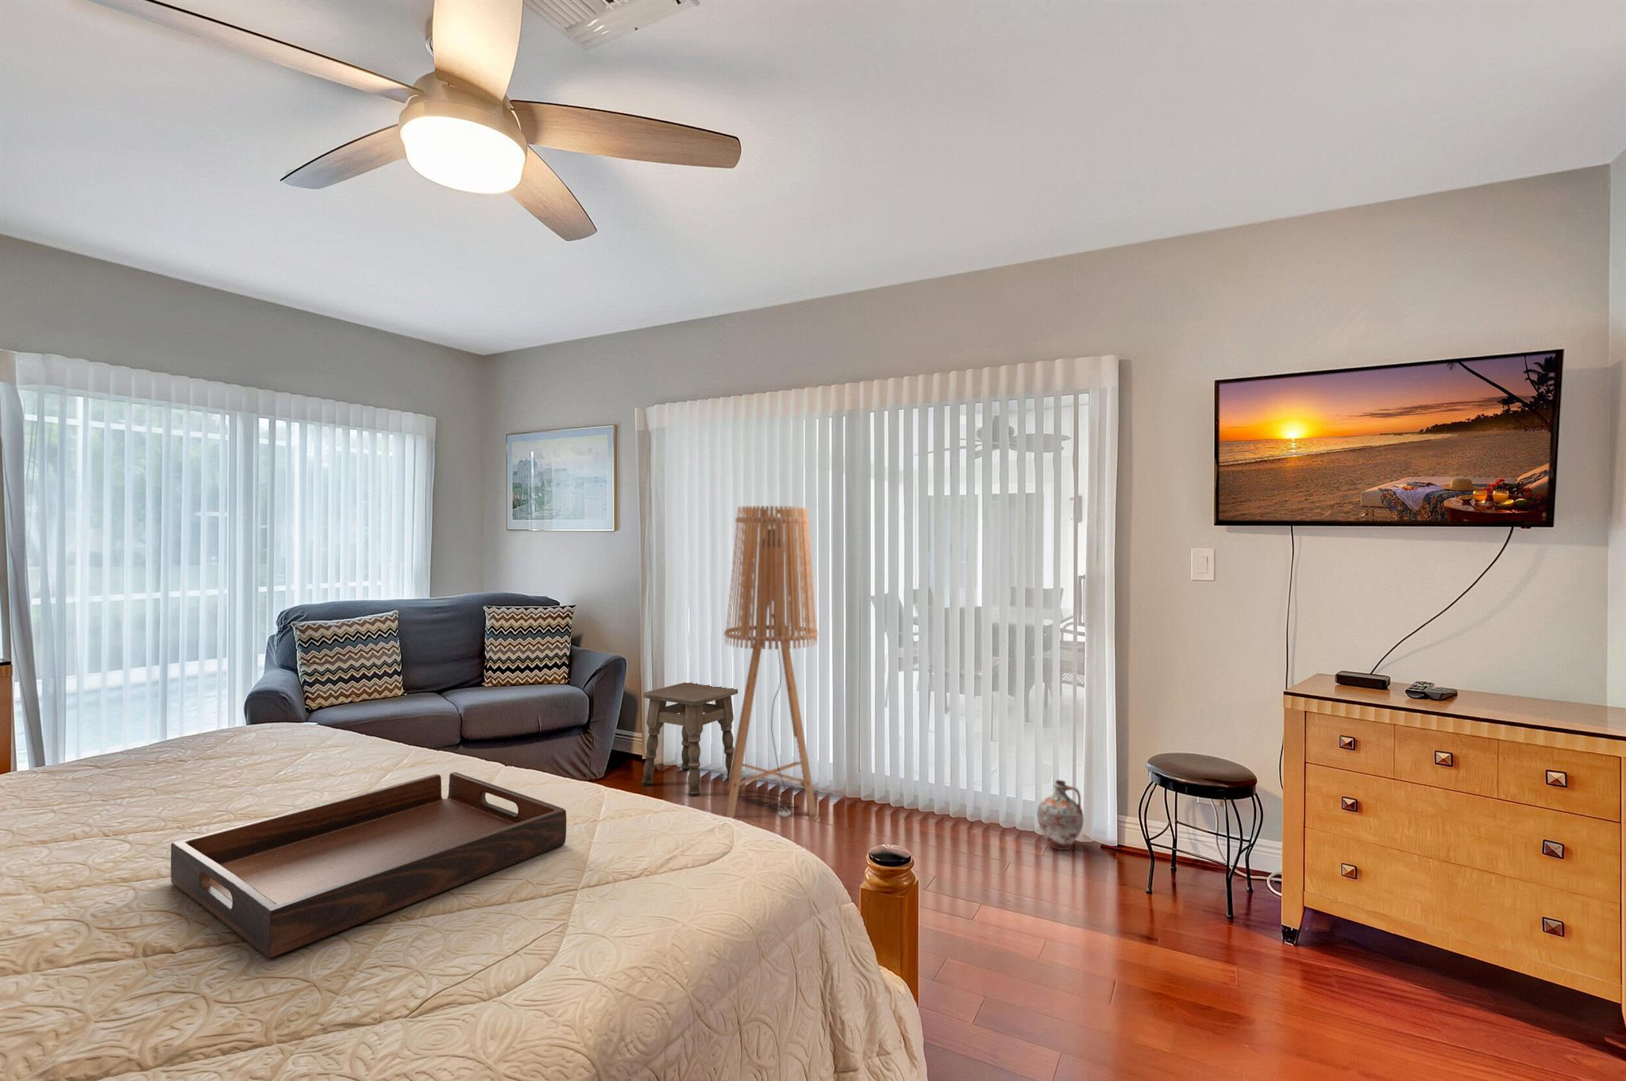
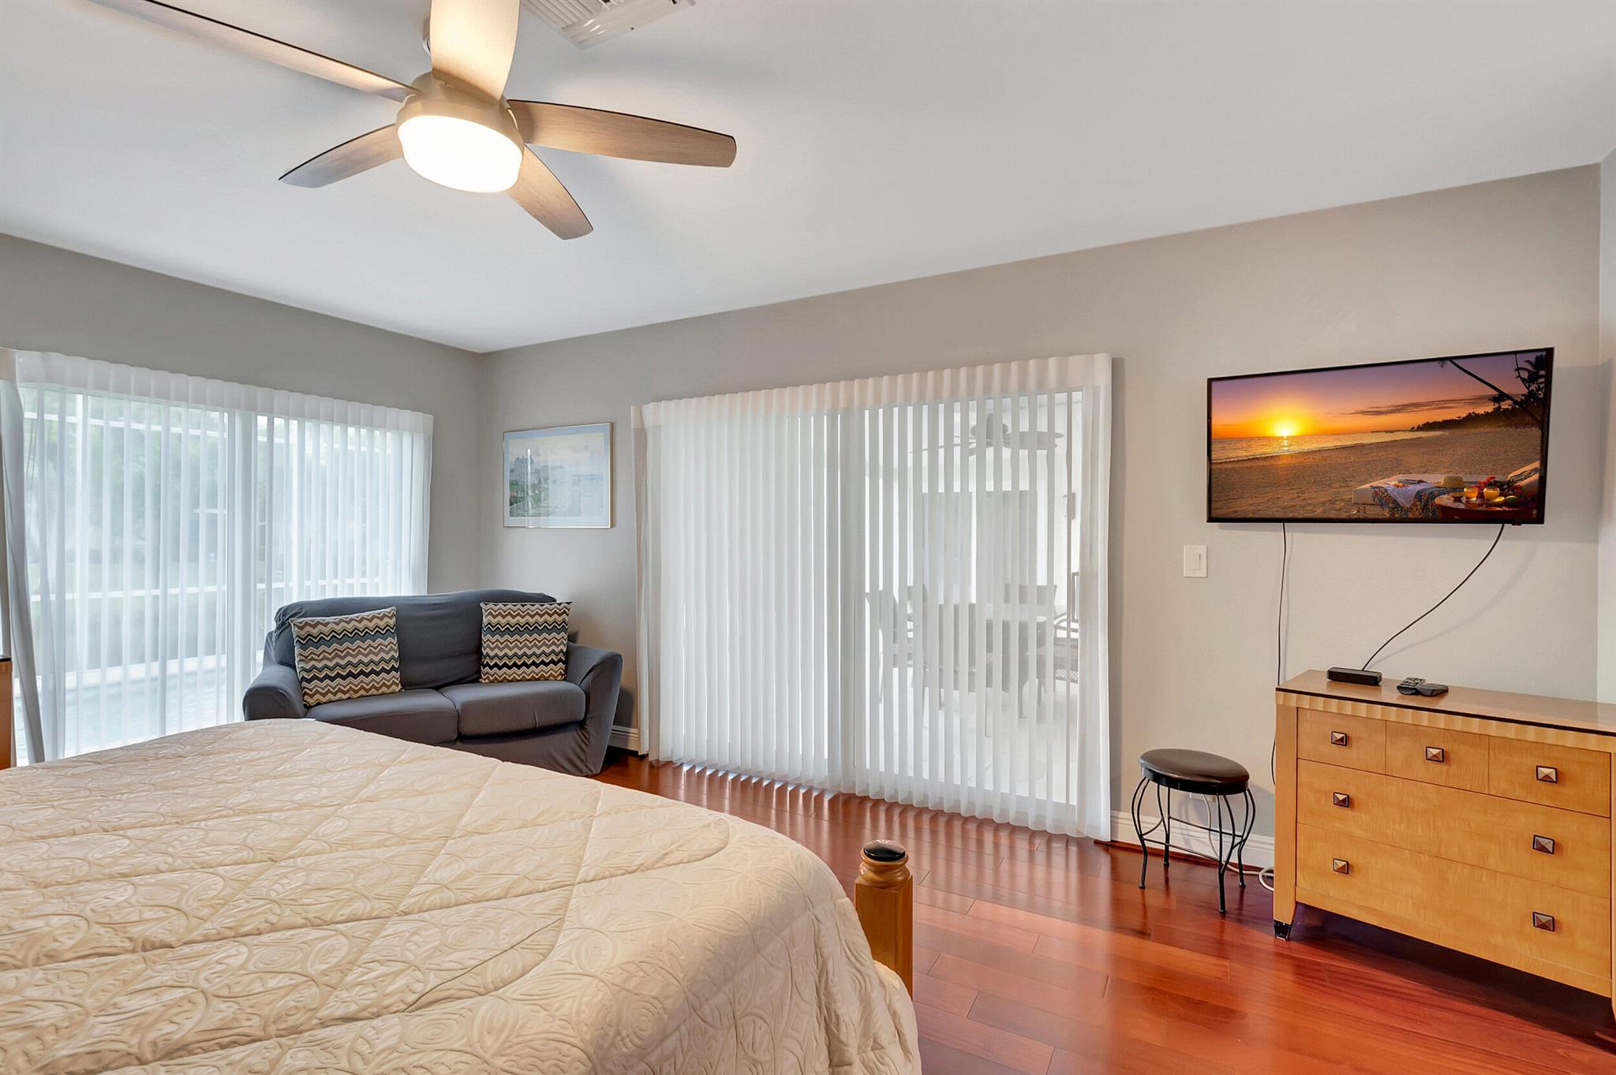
- serving tray [170,772,567,959]
- side table [641,682,739,797]
- floor lamp [723,506,820,818]
- ceramic jug [1036,779,1084,851]
